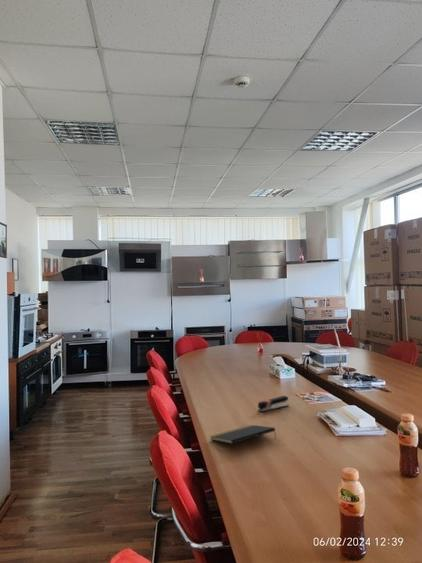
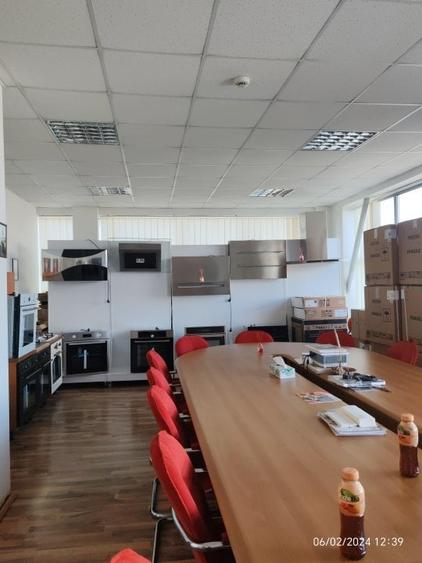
- stapler [257,395,290,413]
- notepad [209,424,277,445]
